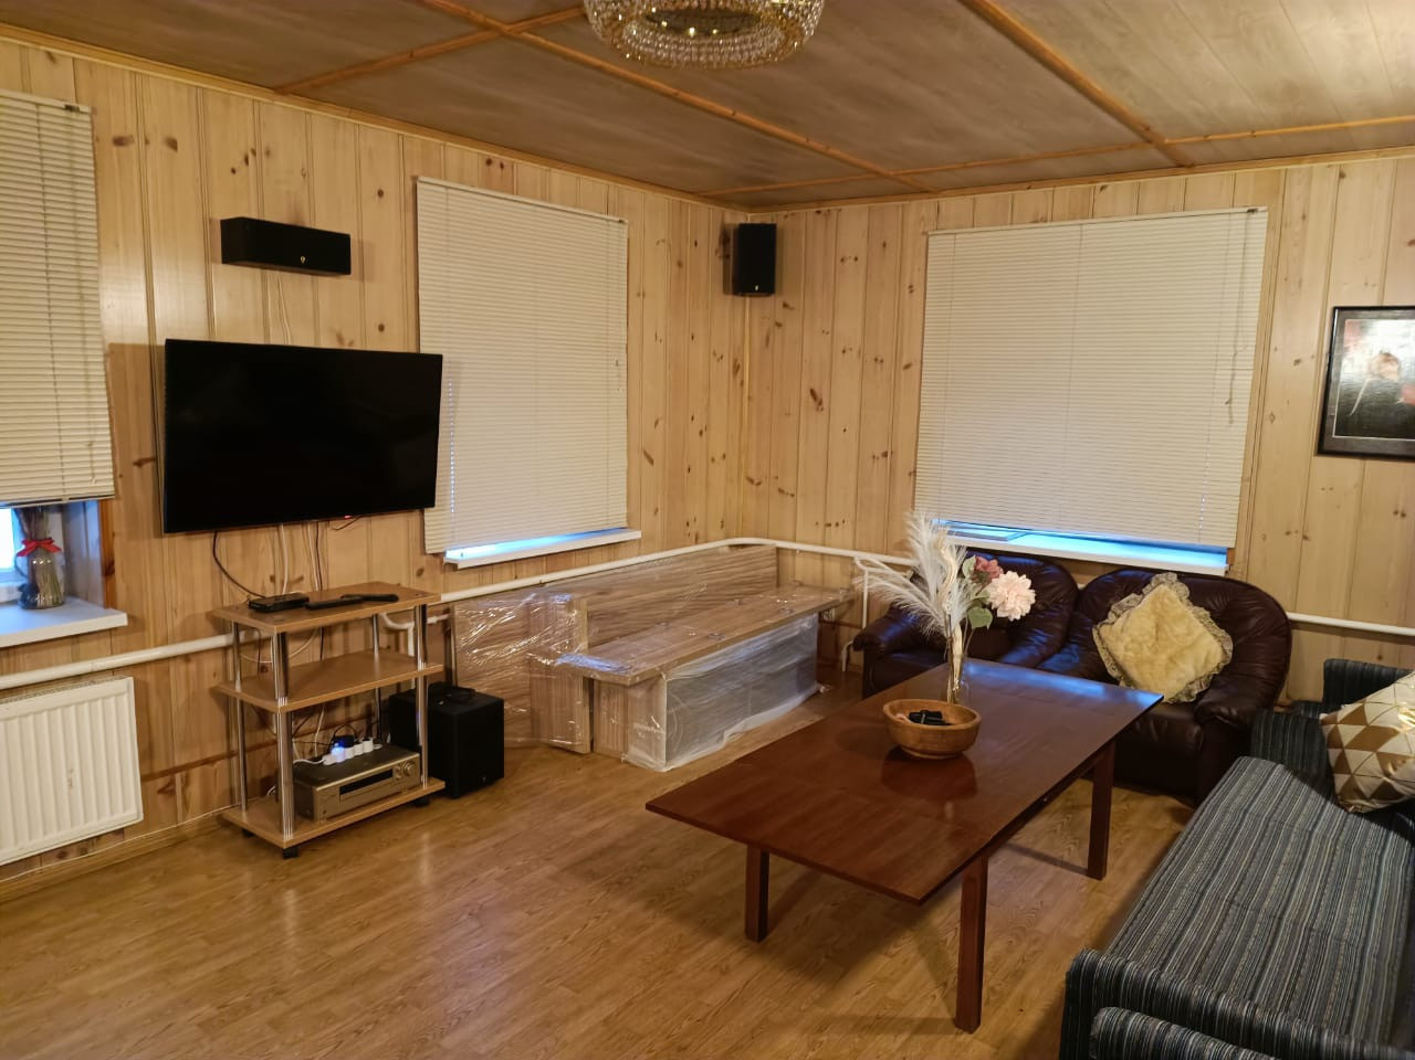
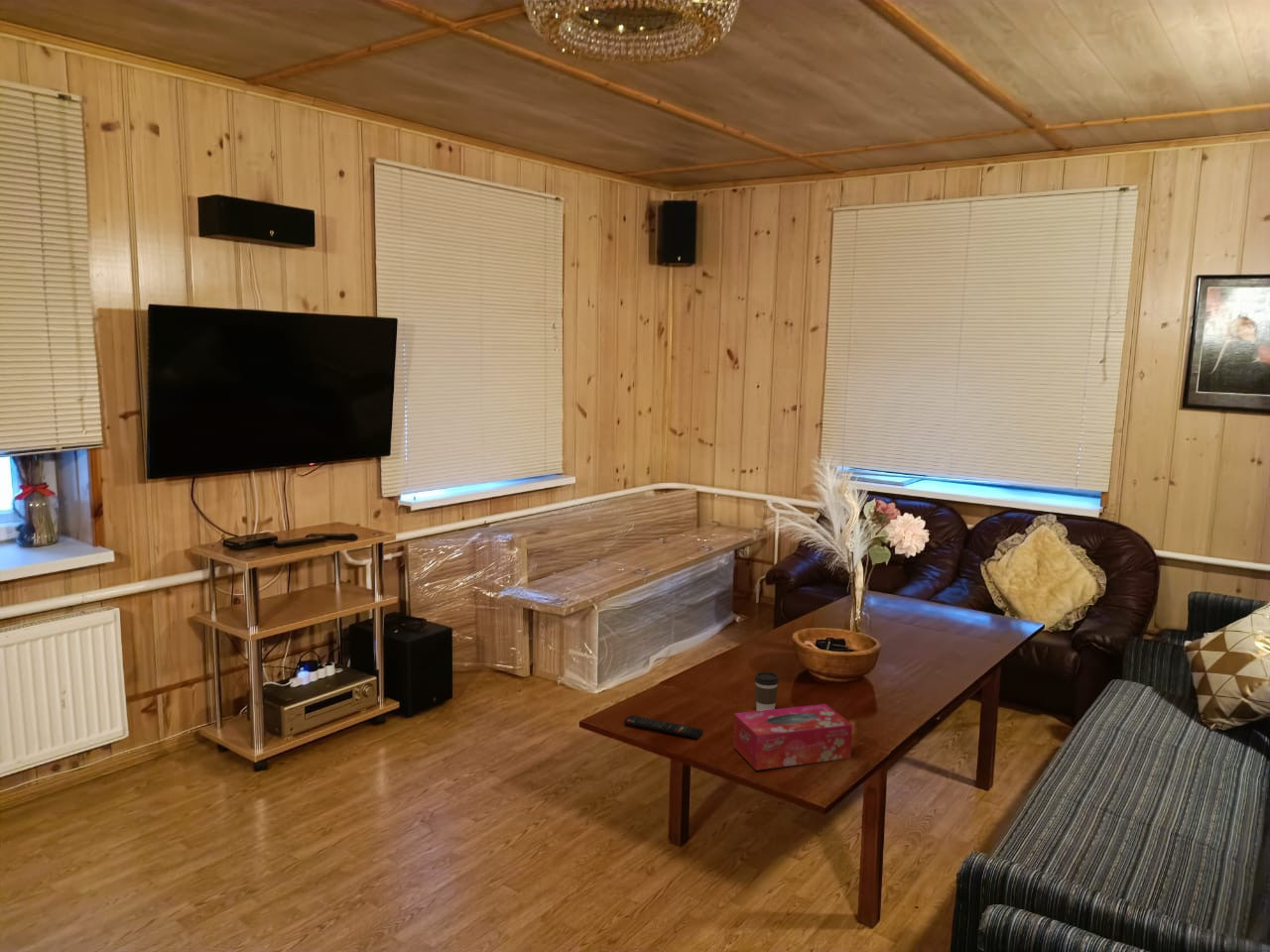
+ remote control [623,714,704,740]
+ tissue box [732,703,853,772]
+ coffee cup [754,671,780,711]
